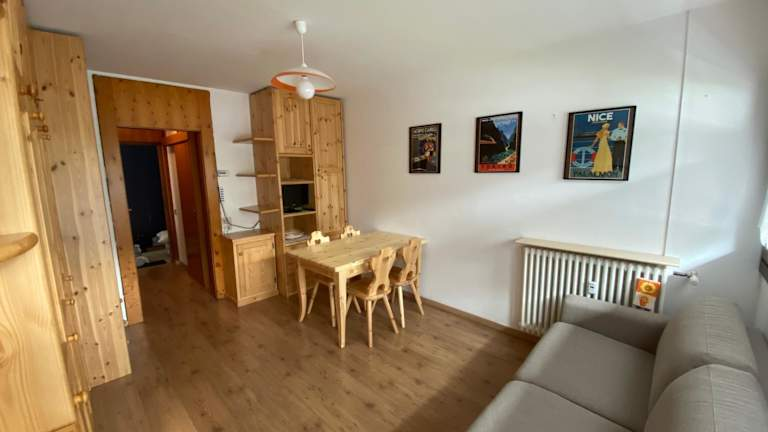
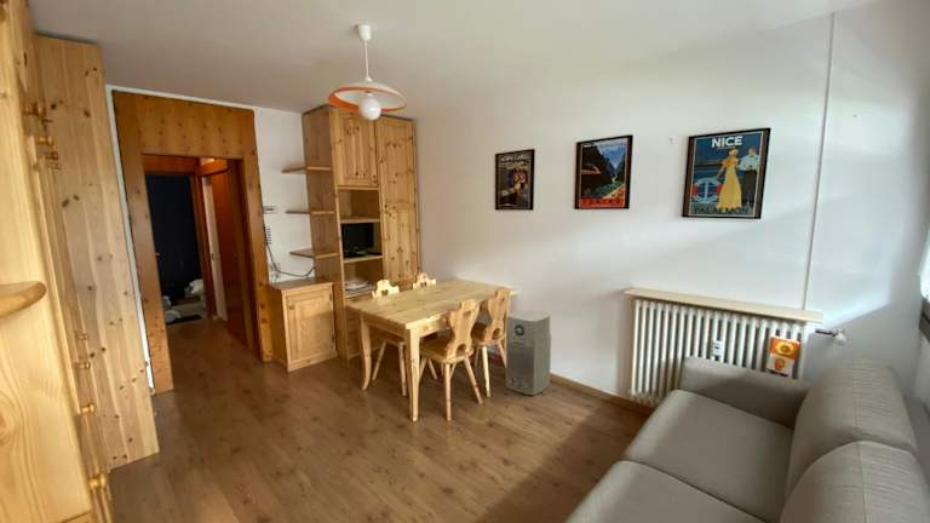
+ air purifier [504,309,552,397]
